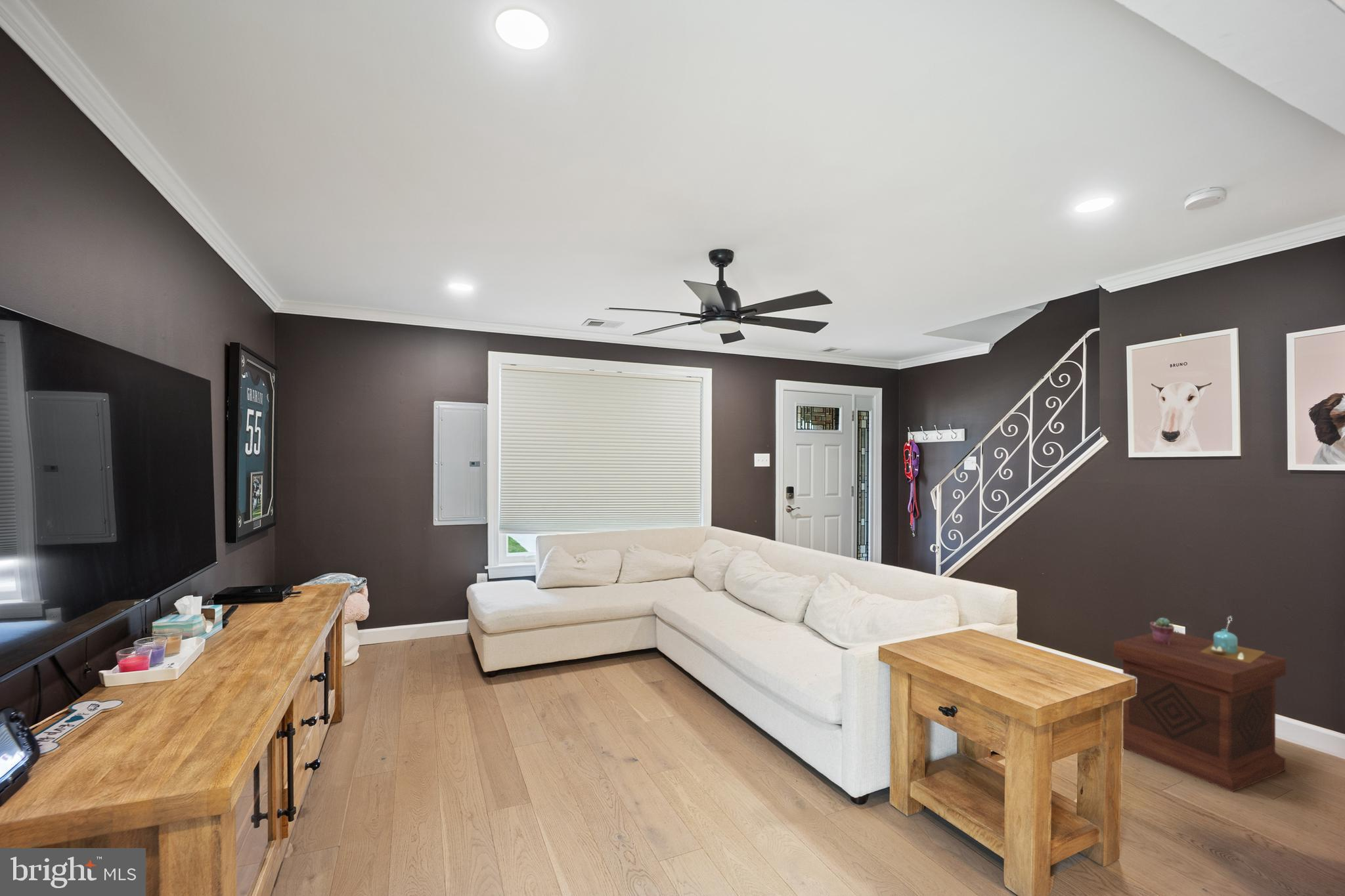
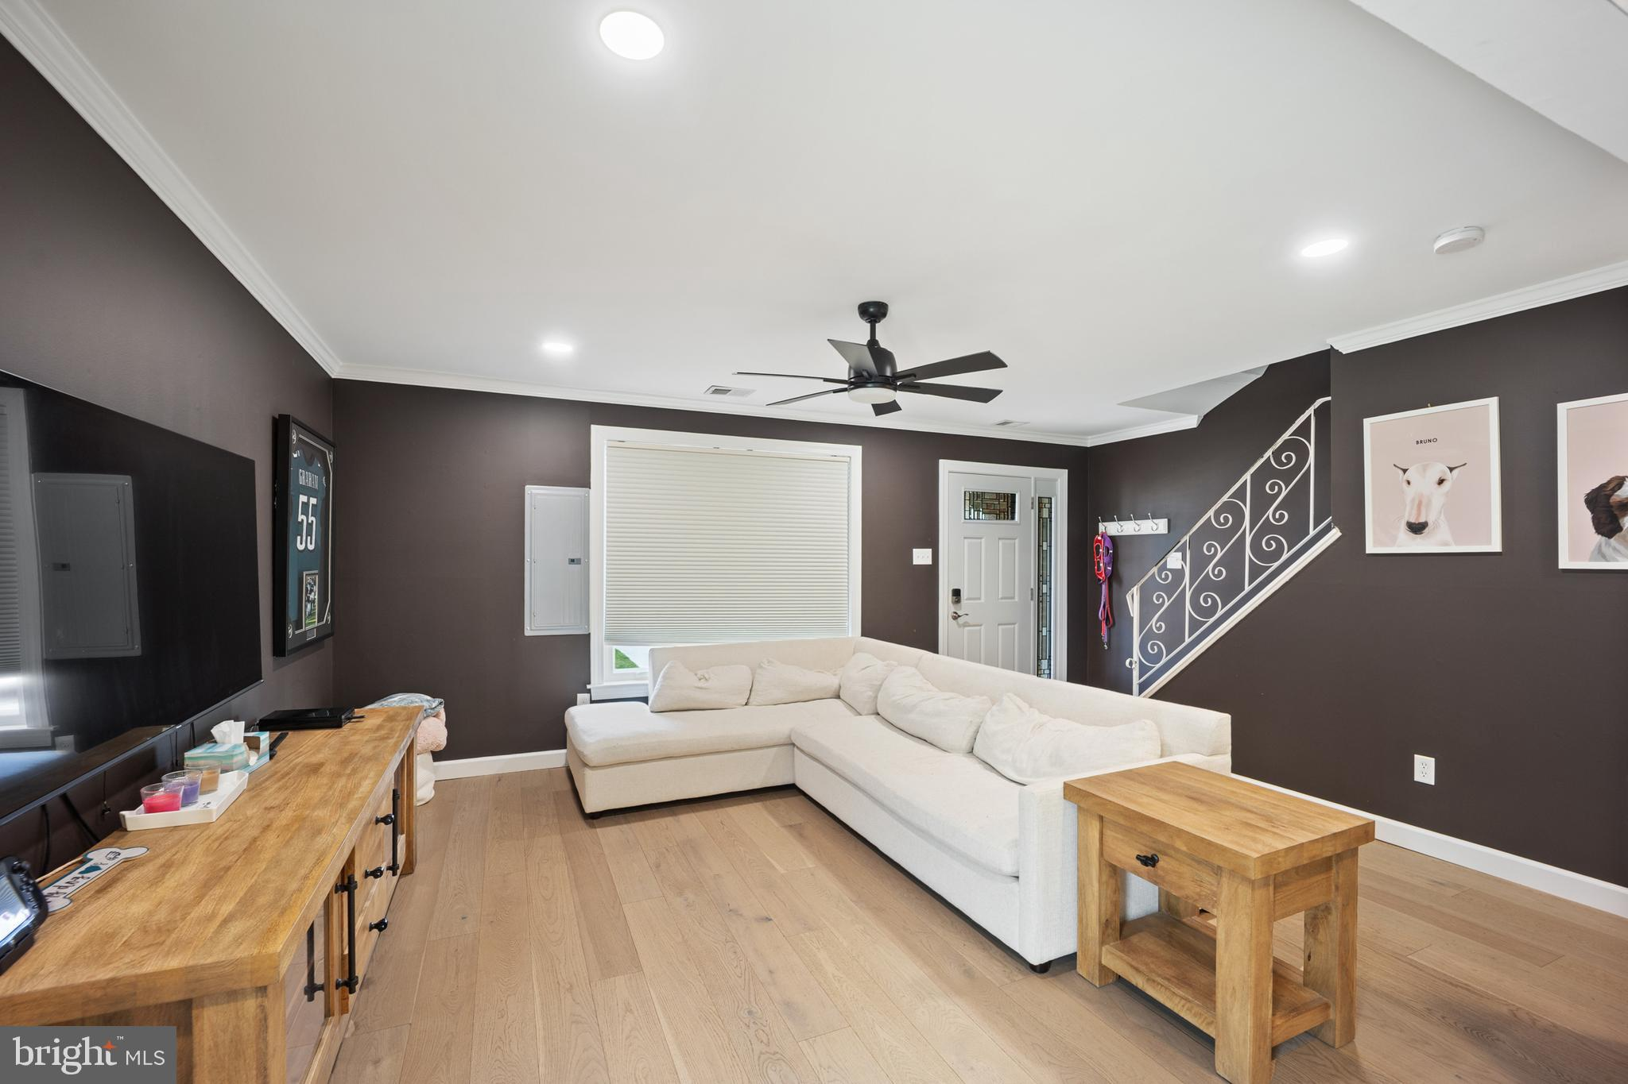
- candle [1201,616,1266,663]
- potted succulent [1149,617,1175,644]
- side table [1113,631,1287,792]
